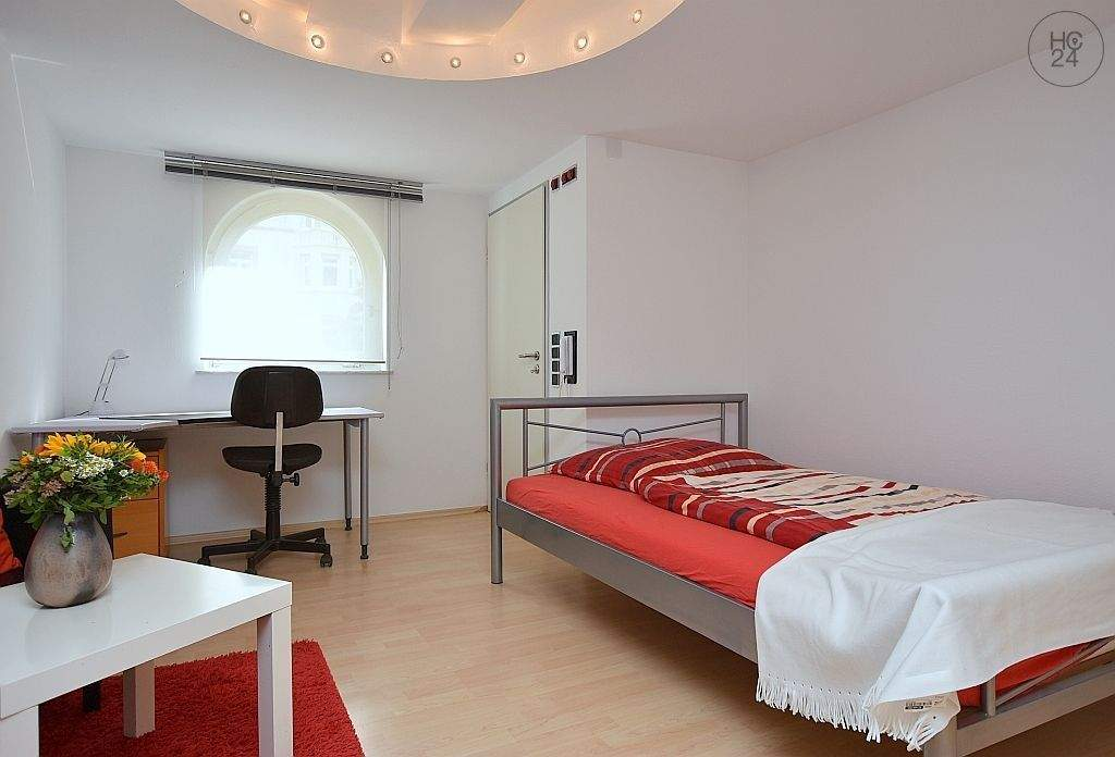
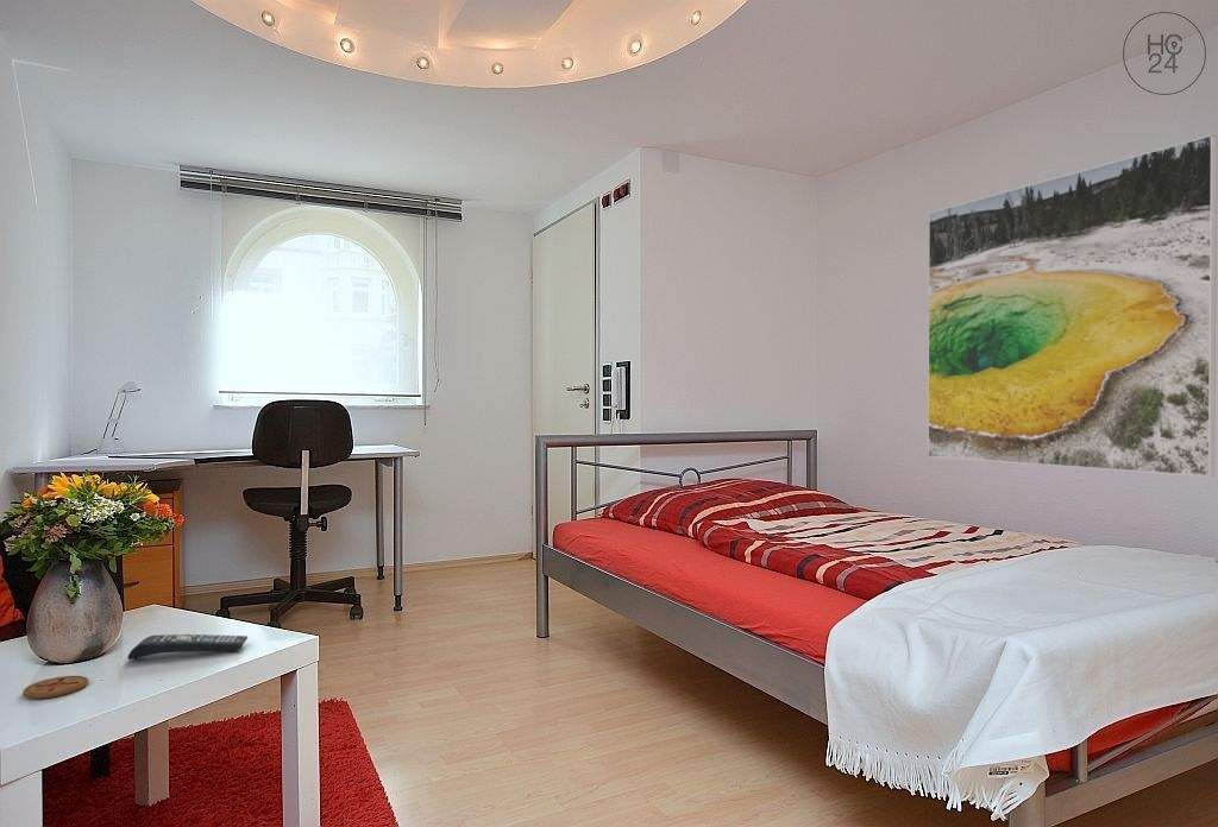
+ remote control [126,633,249,661]
+ coaster [21,675,89,700]
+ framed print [927,133,1218,478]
